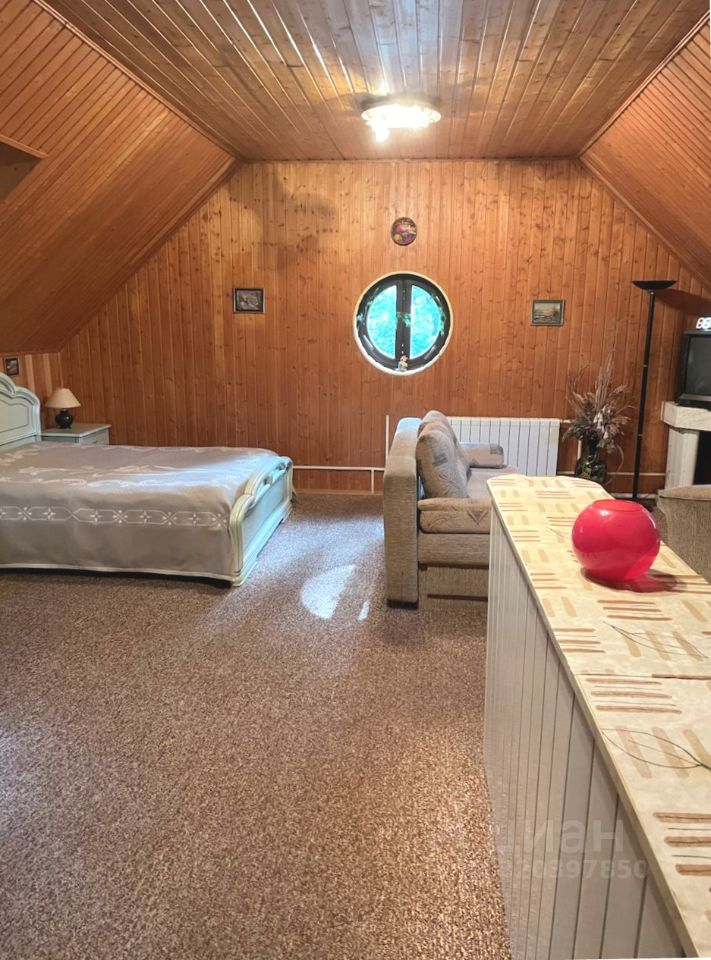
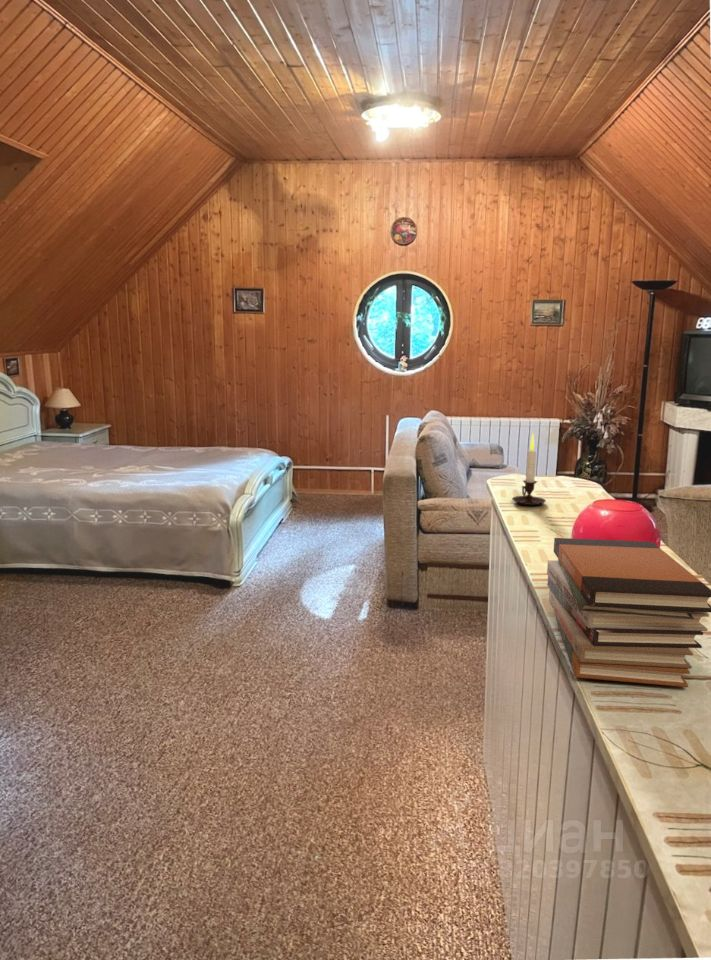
+ book stack [546,537,711,688]
+ candle [511,433,547,506]
